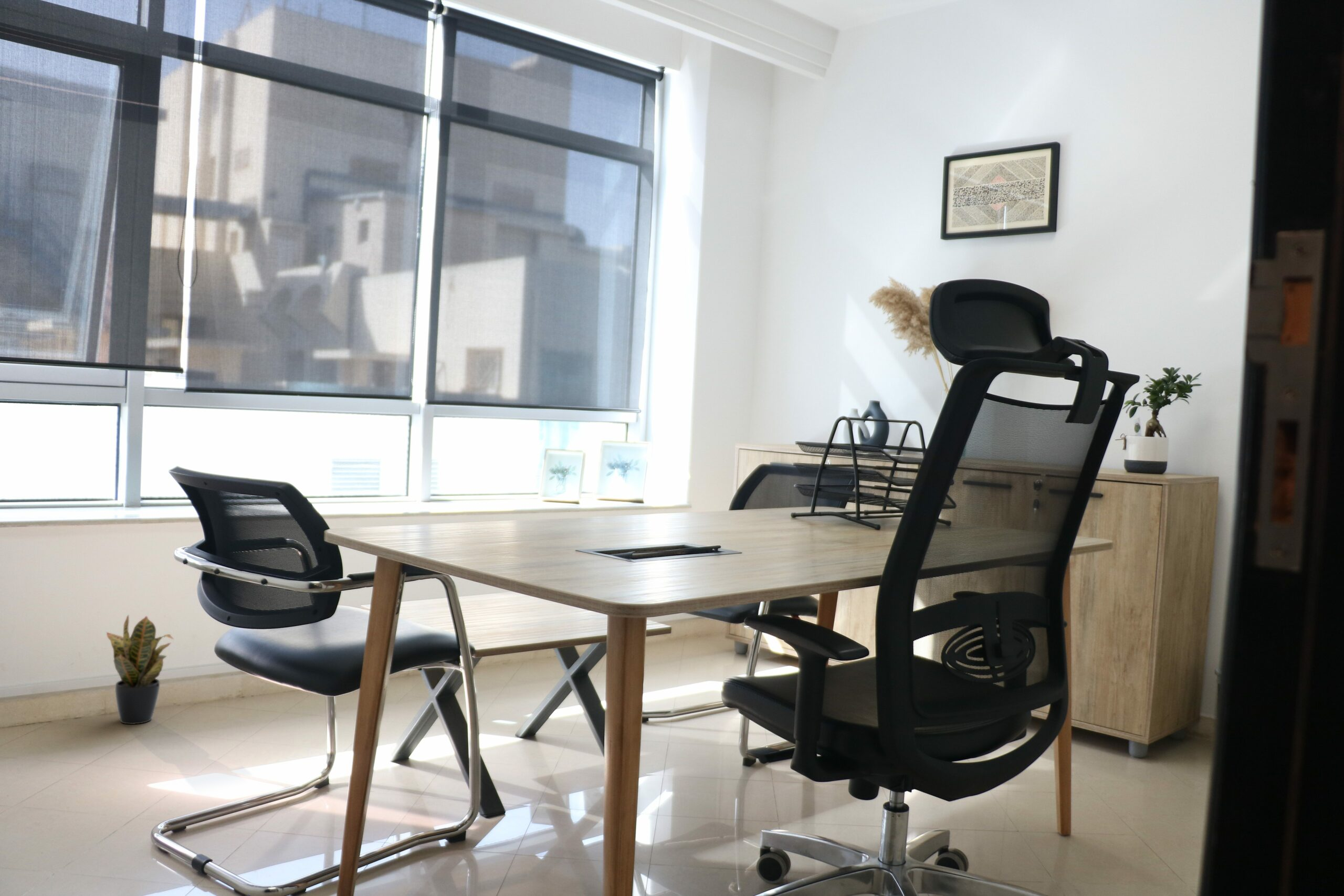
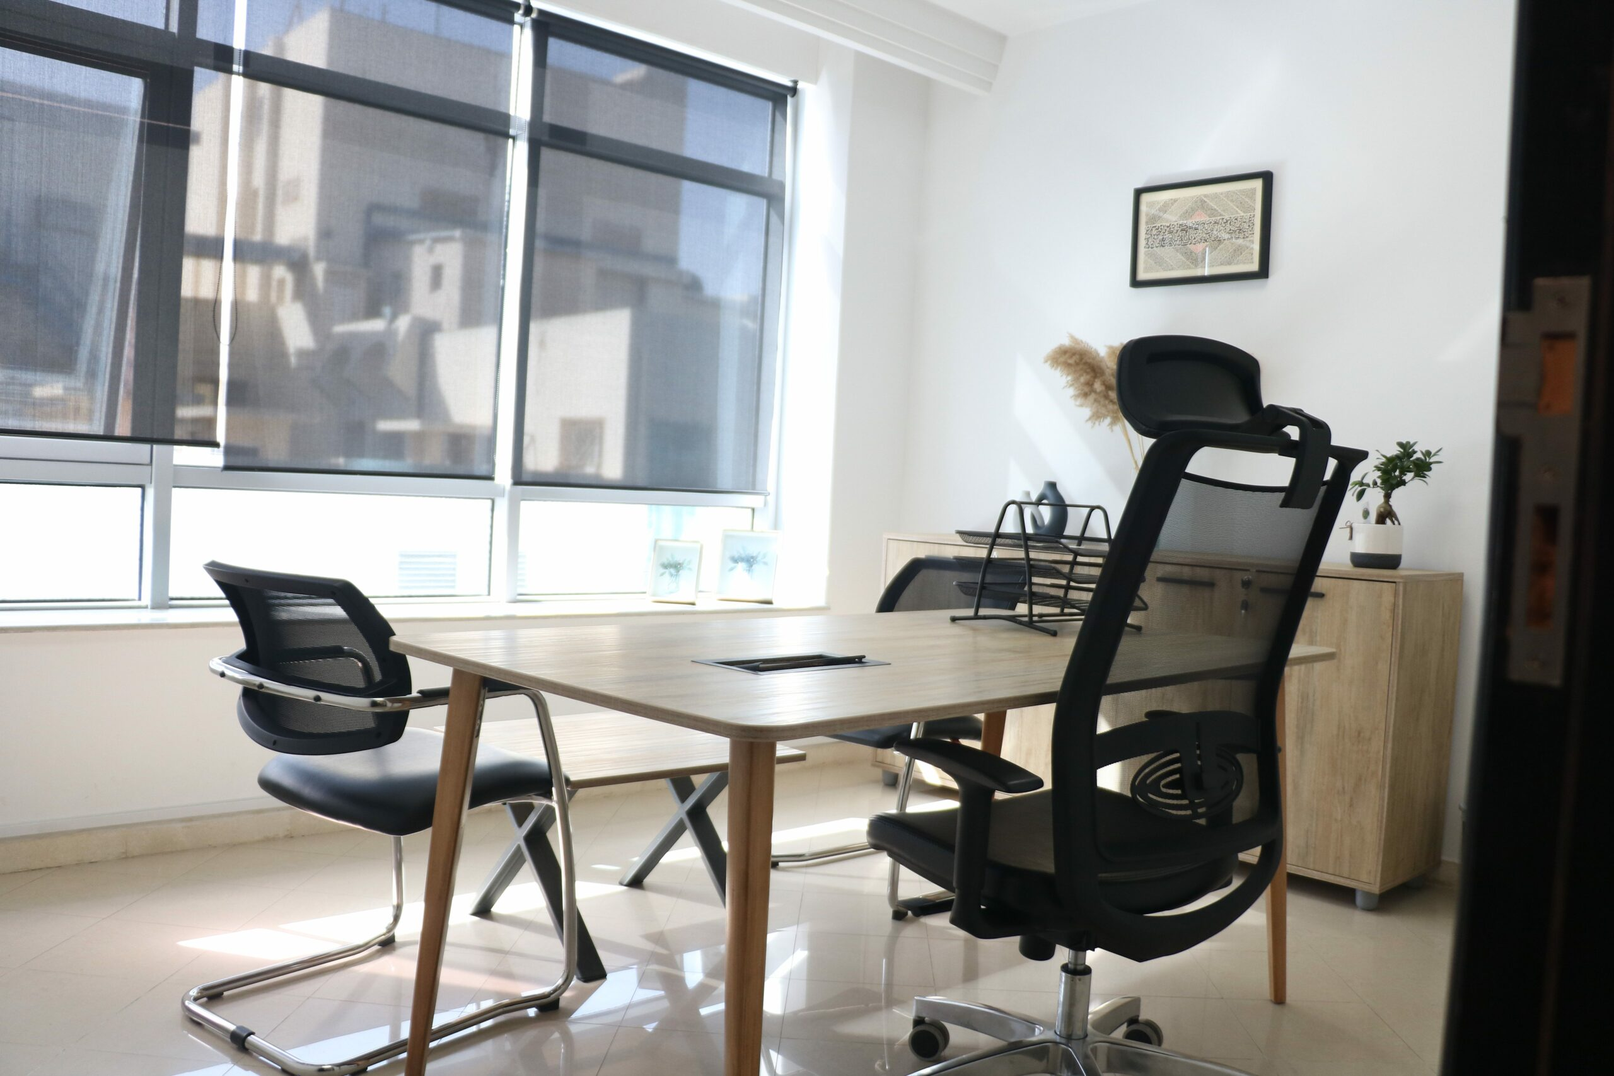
- potted plant [106,614,175,725]
